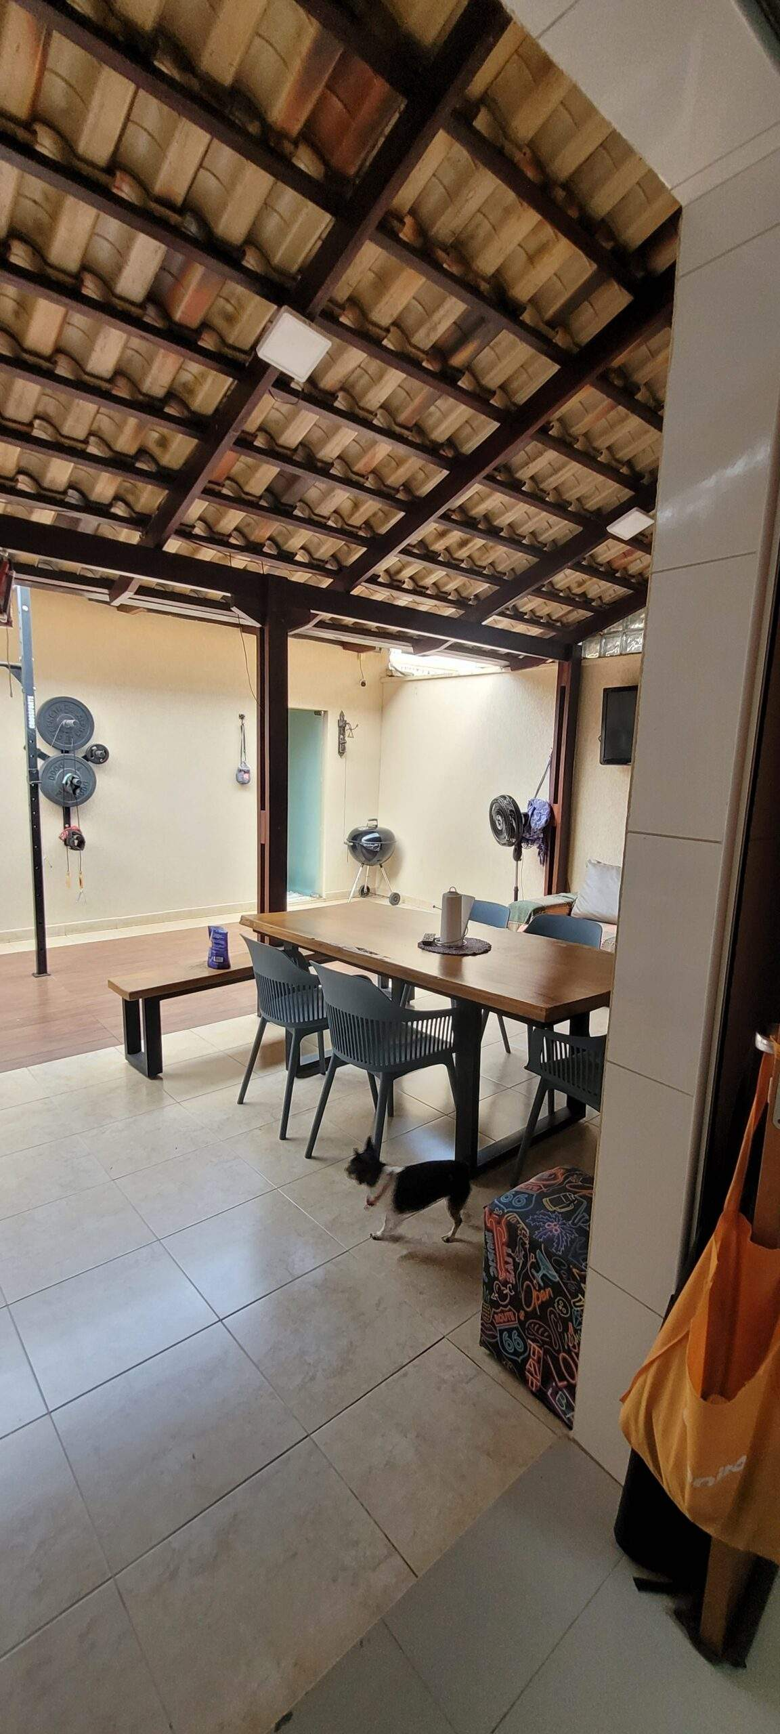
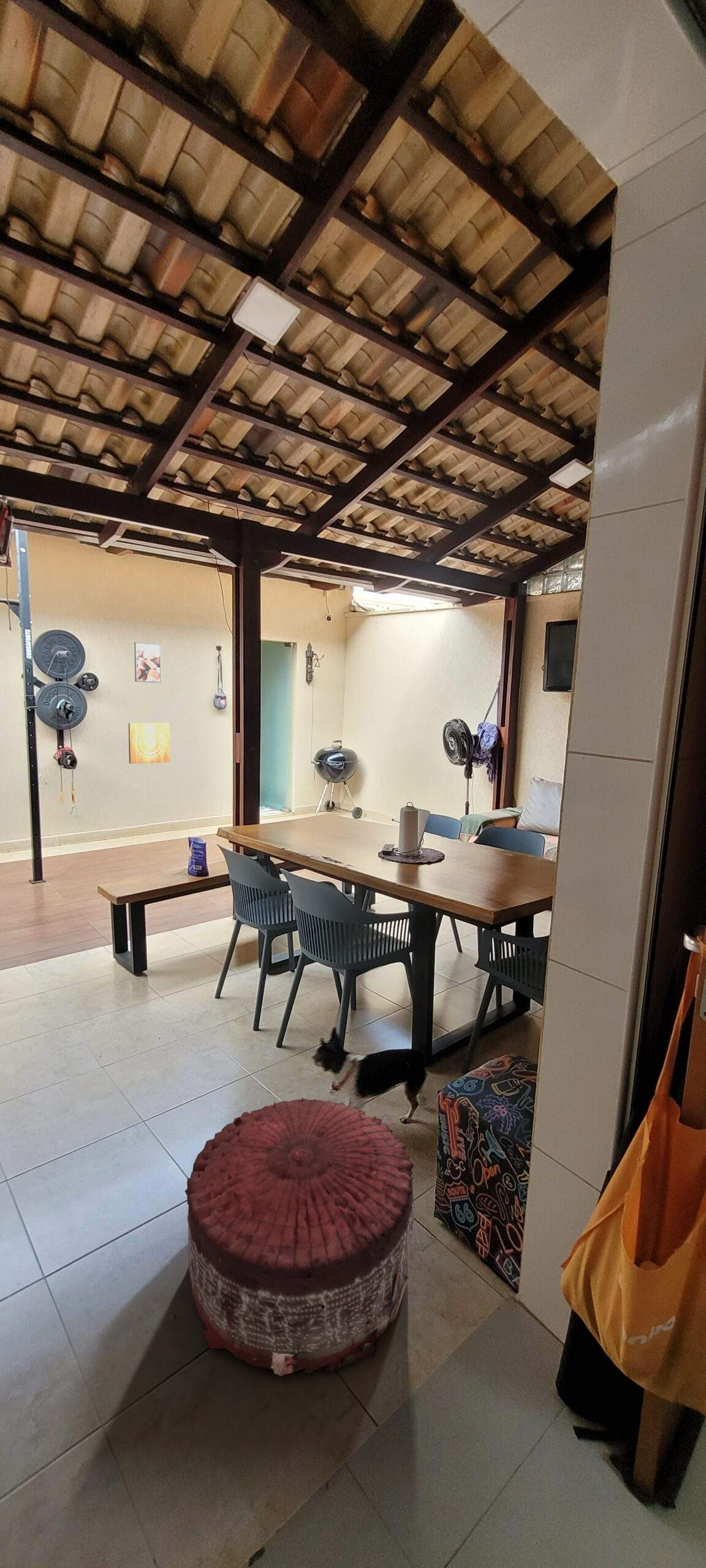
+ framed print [134,641,162,683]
+ pouf [184,1098,415,1377]
+ wall art [128,722,170,764]
